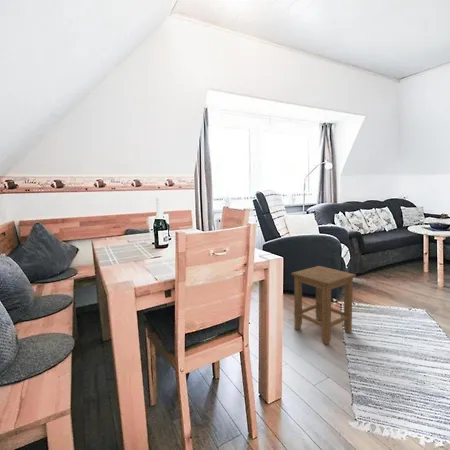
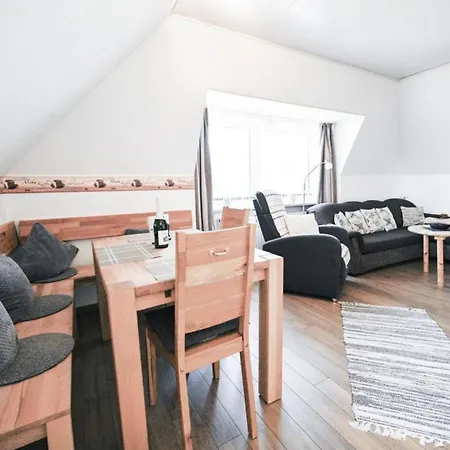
- stool [291,265,357,346]
